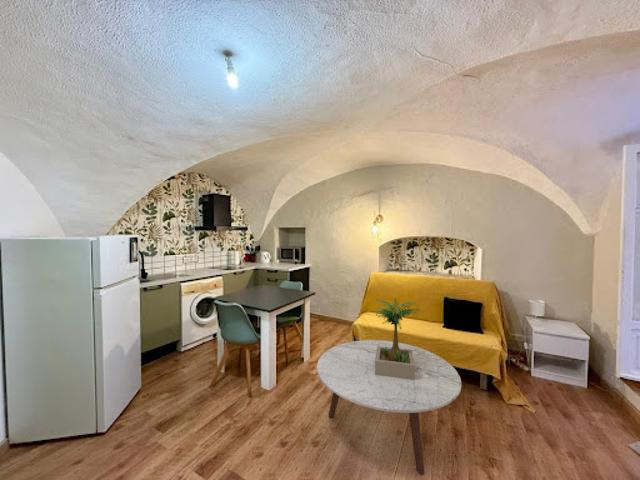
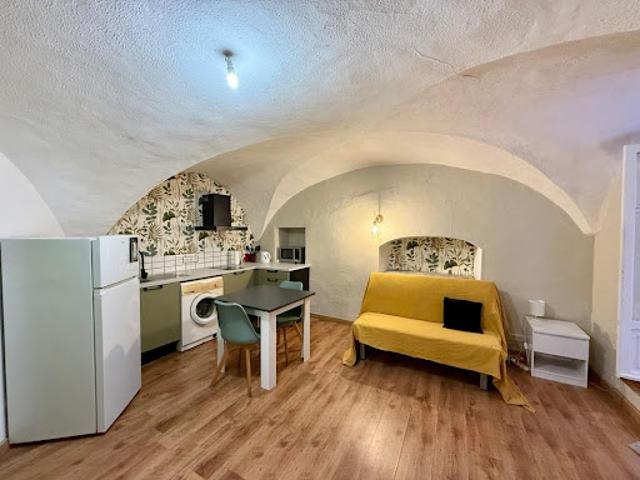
- potted plant [375,297,420,380]
- coffee table [316,339,462,476]
